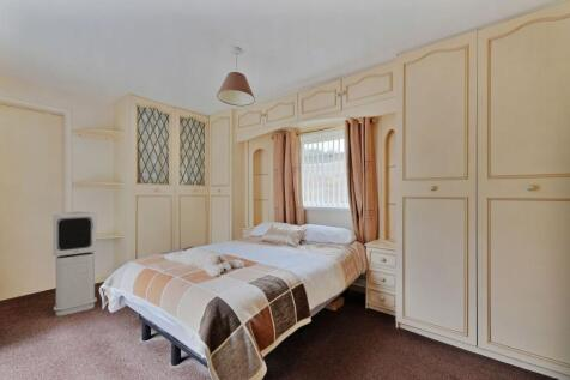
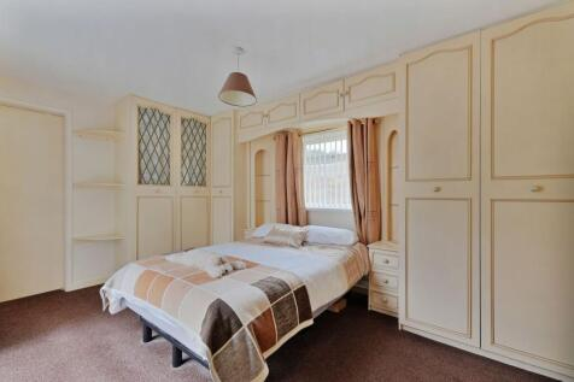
- air purifier [51,210,98,318]
